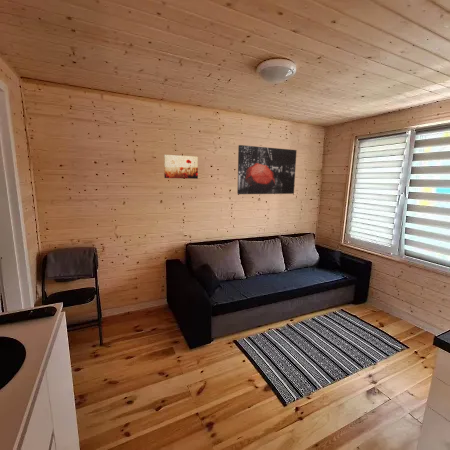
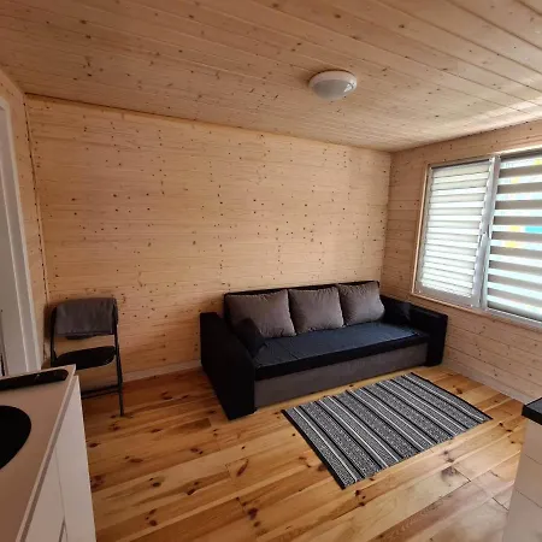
- wall art [236,144,298,195]
- wall art [163,154,199,180]
